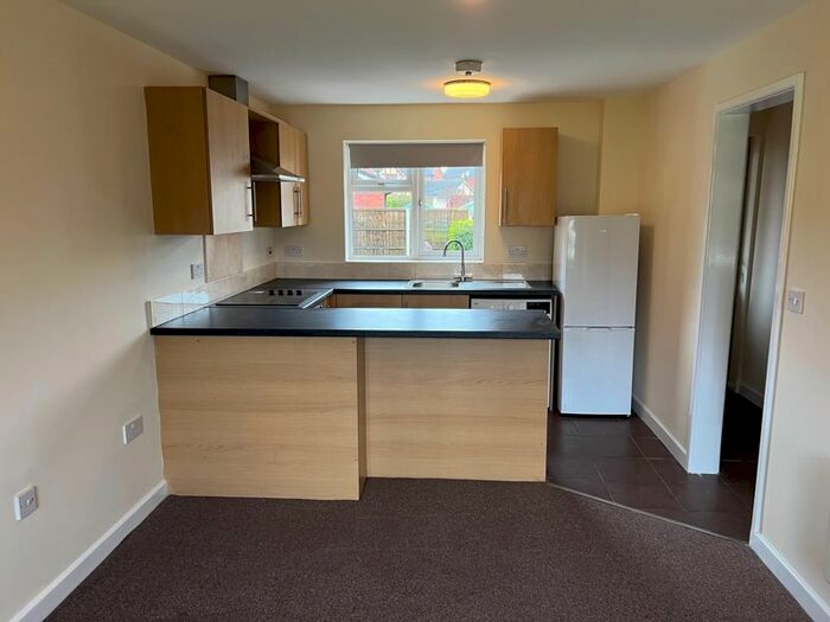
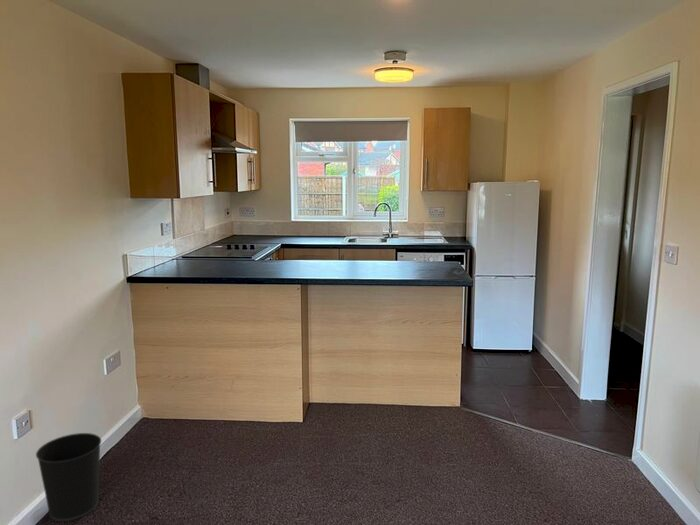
+ wastebasket [35,432,102,522]
